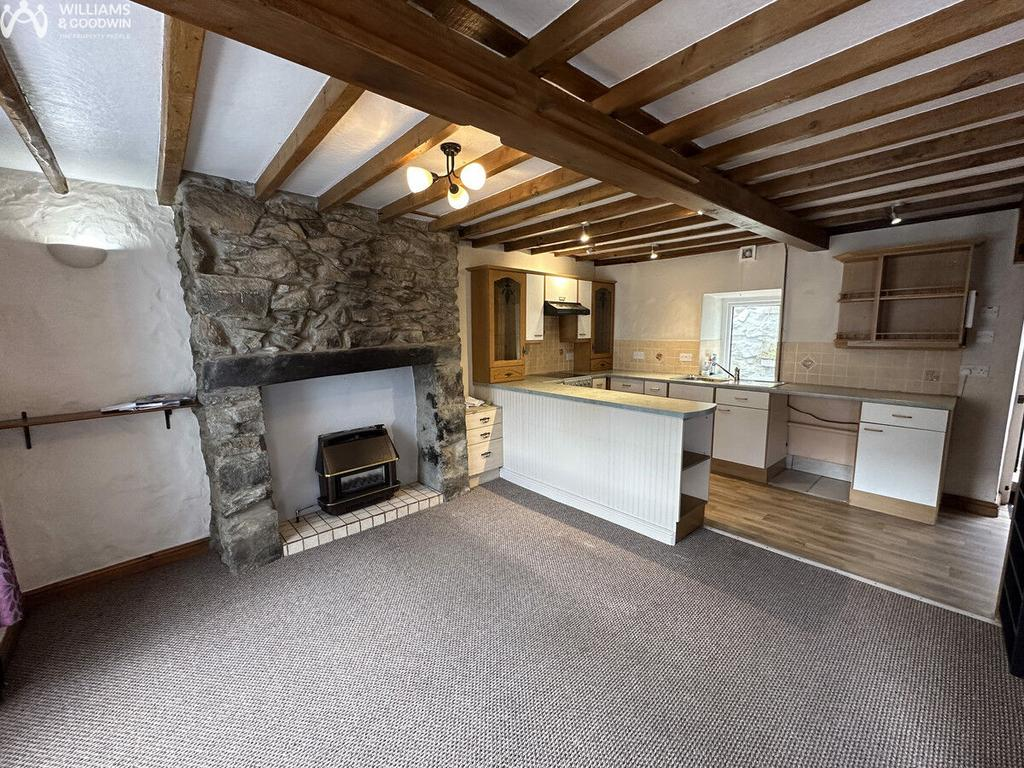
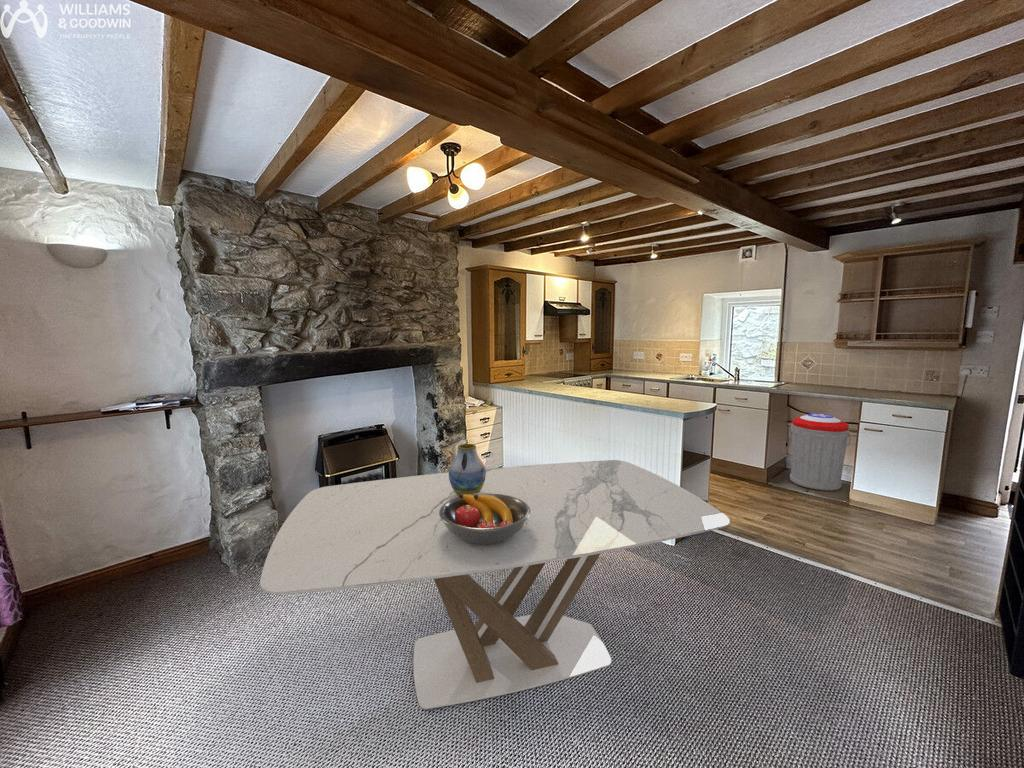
+ fruit bowl [439,493,530,544]
+ dining table [259,459,731,710]
+ trash can [788,413,851,492]
+ vase [448,443,486,497]
